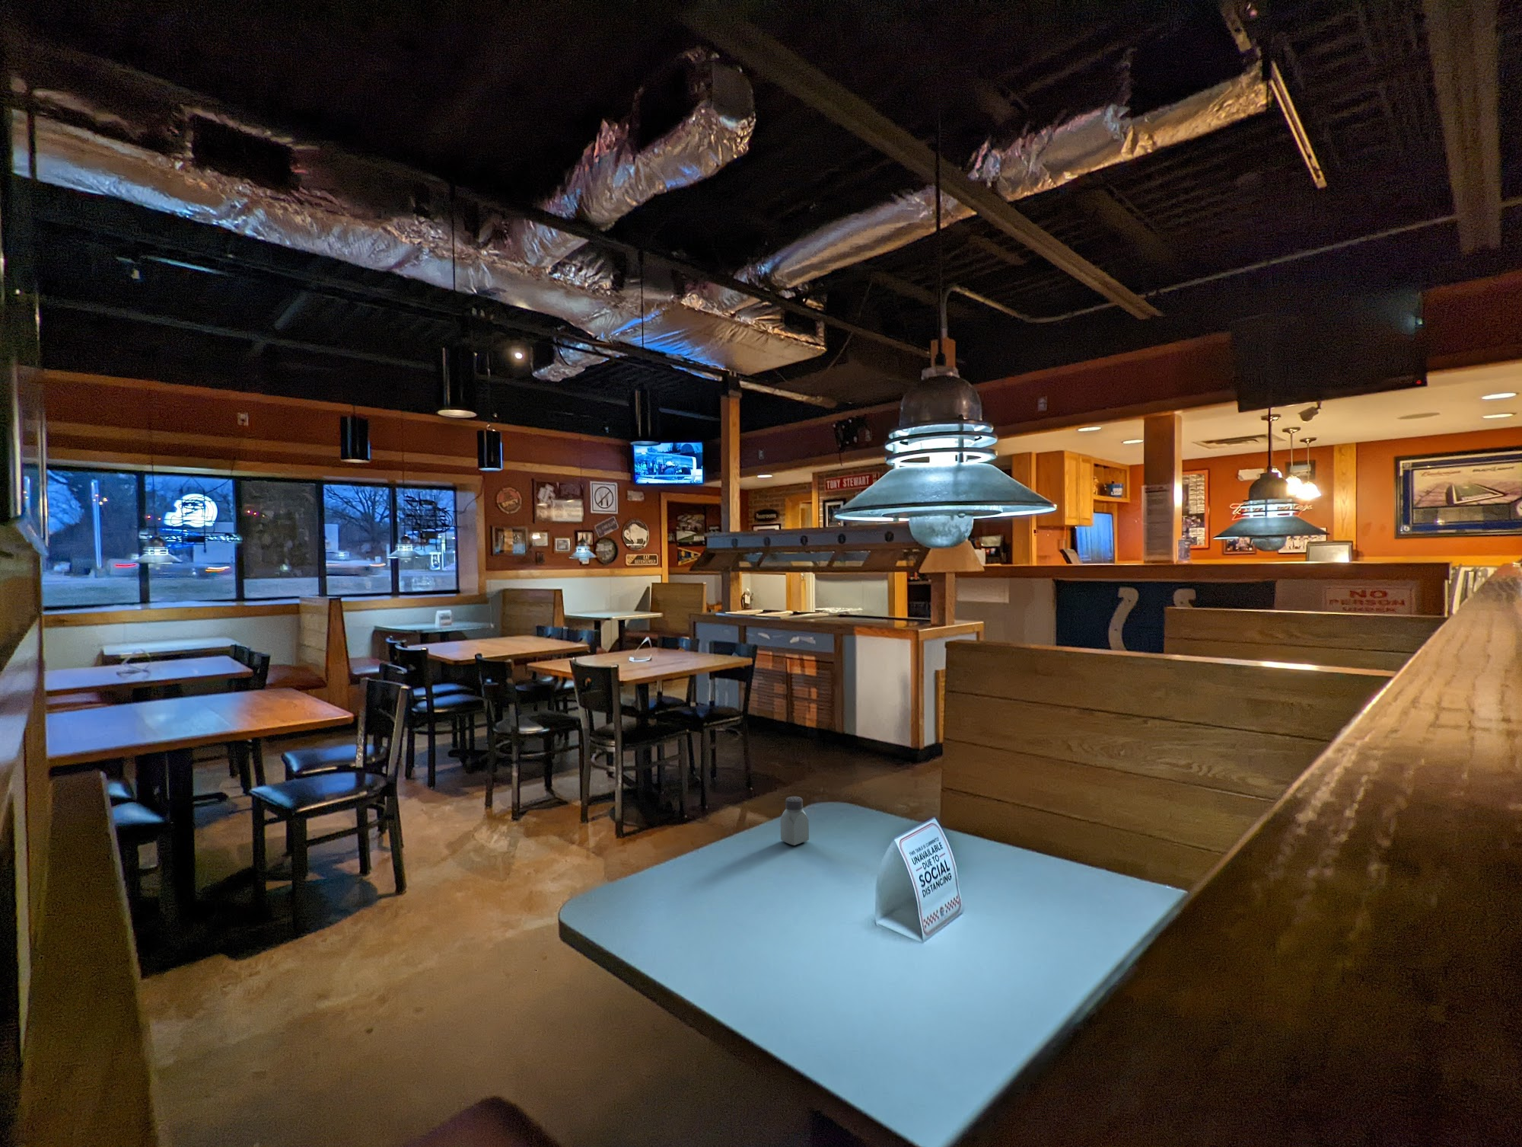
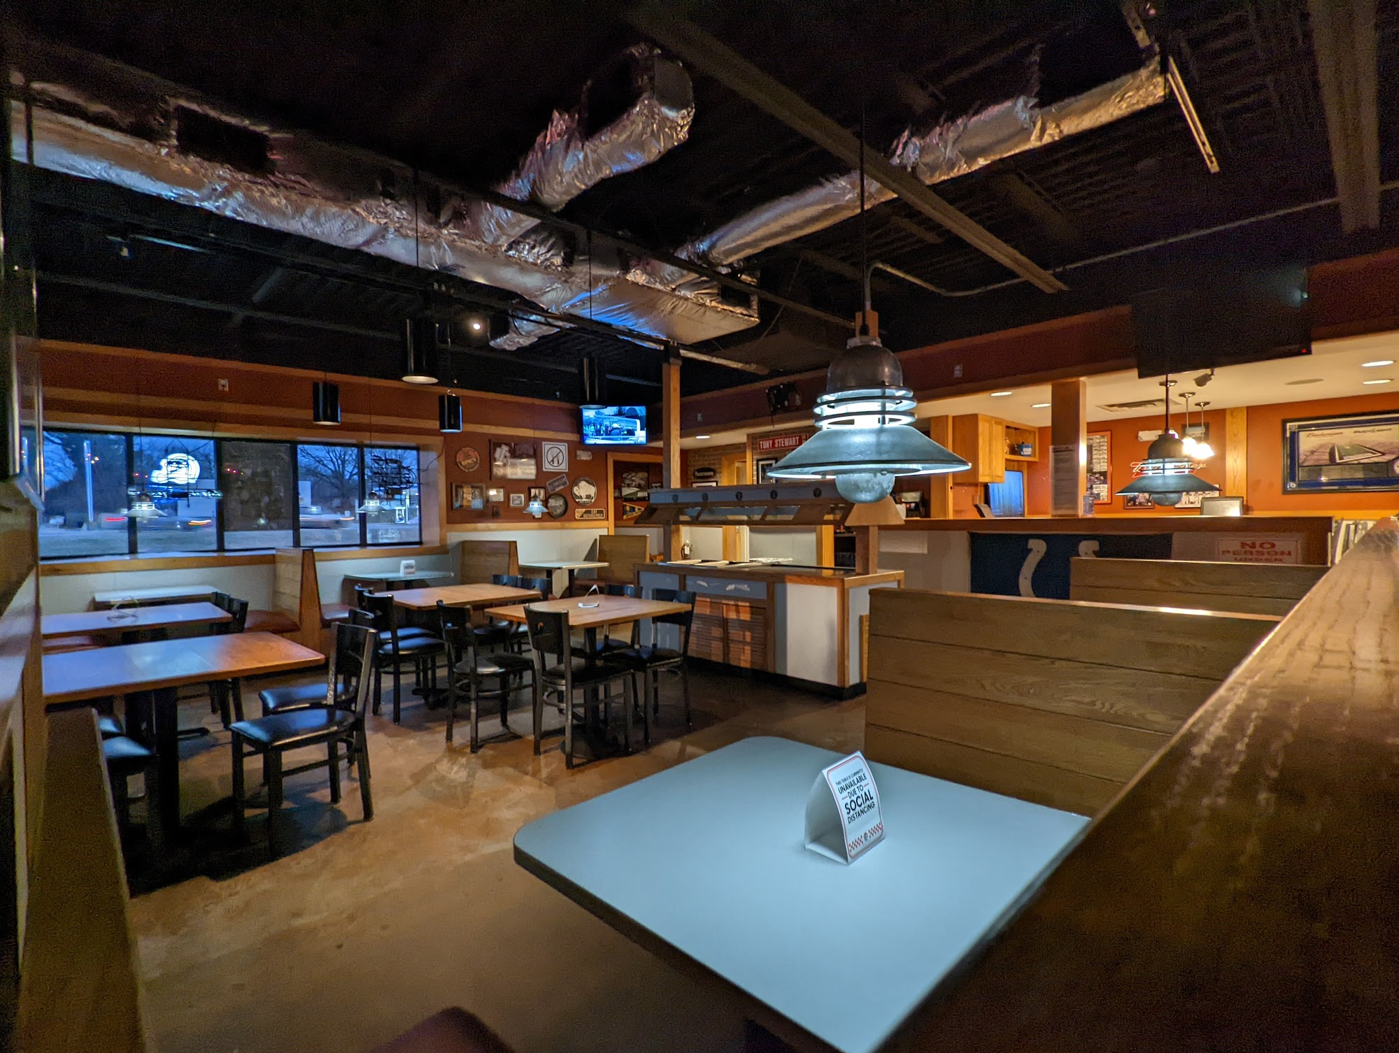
- saltshaker [780,796,809,846]
